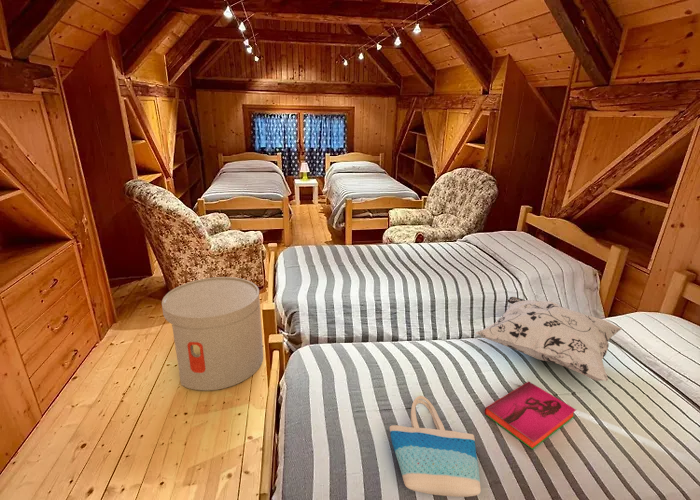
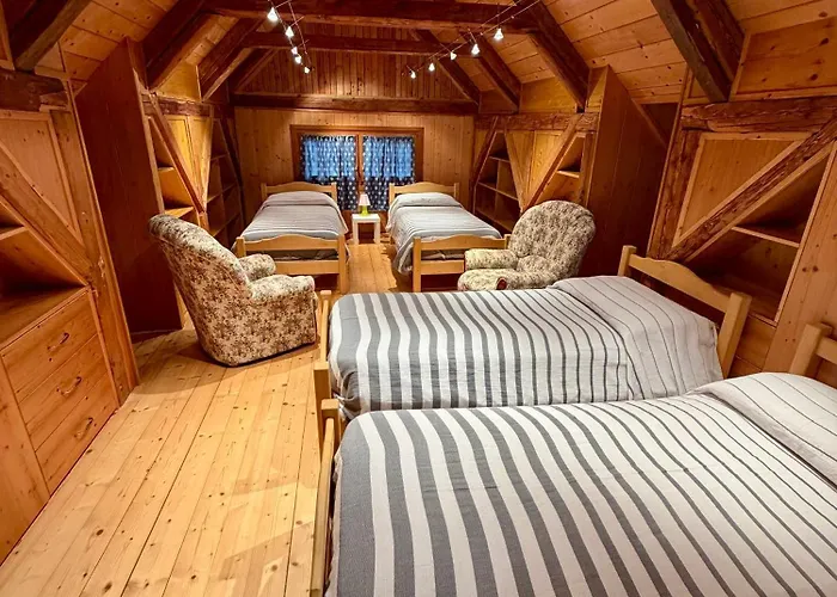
- hardback book [484,380,577,451]
- tote bag [388,395,482,498]
- decorative pillow [475,296,623,382]
- side table [161,276,264,391]
